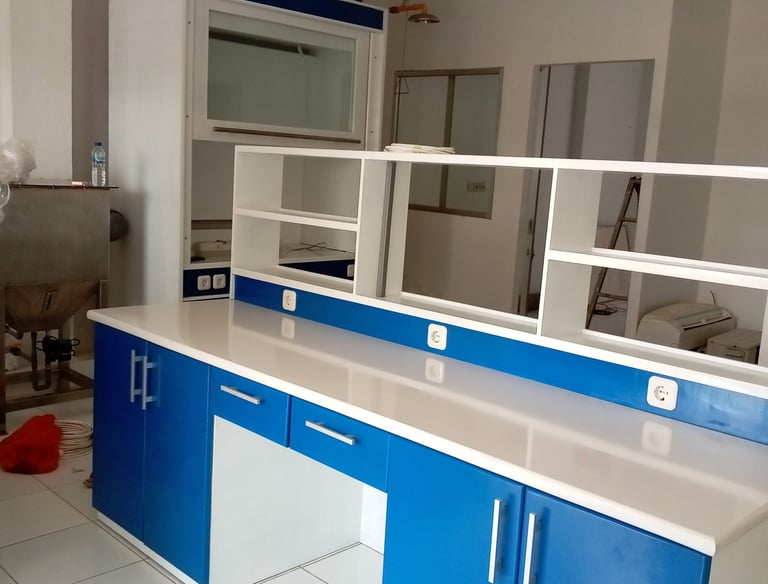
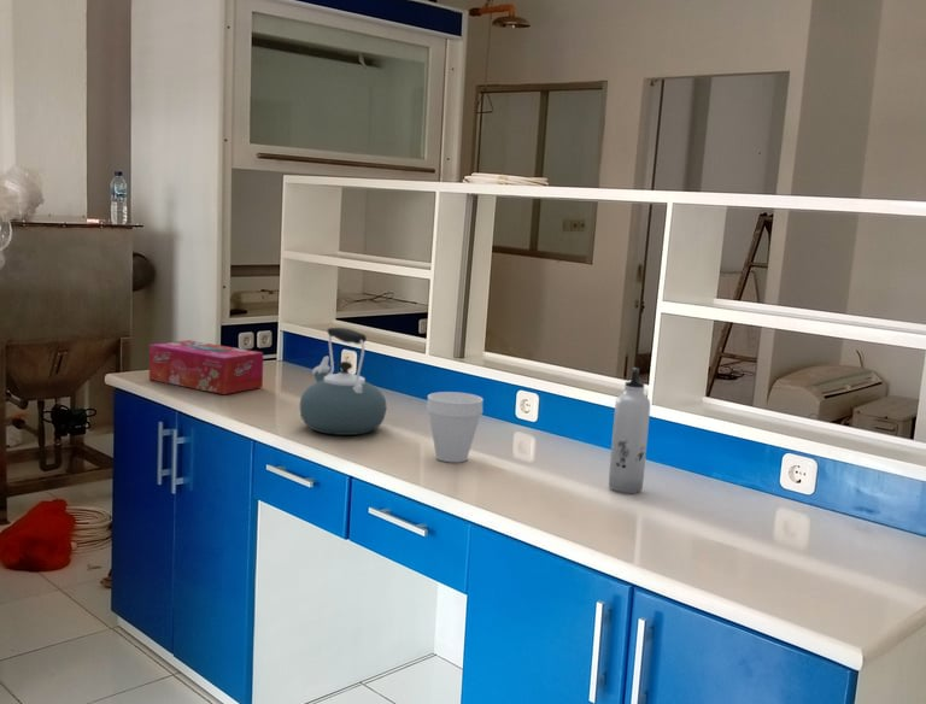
+ cup [426,391,485,463]
+ water bottle [608,366,651,494]
+ tissue box [148,339,264,395]
+ kettle [299,327,387,436]
